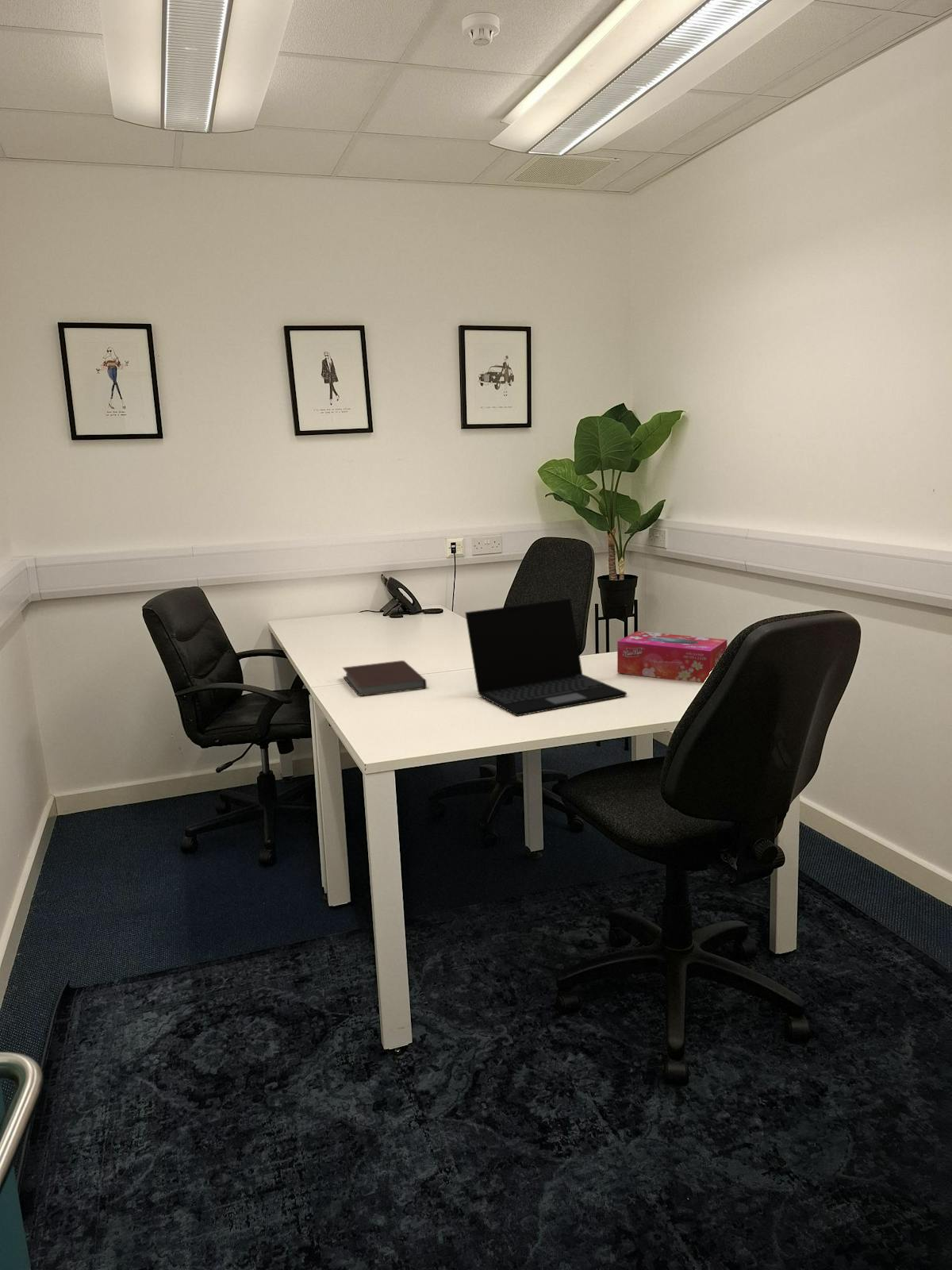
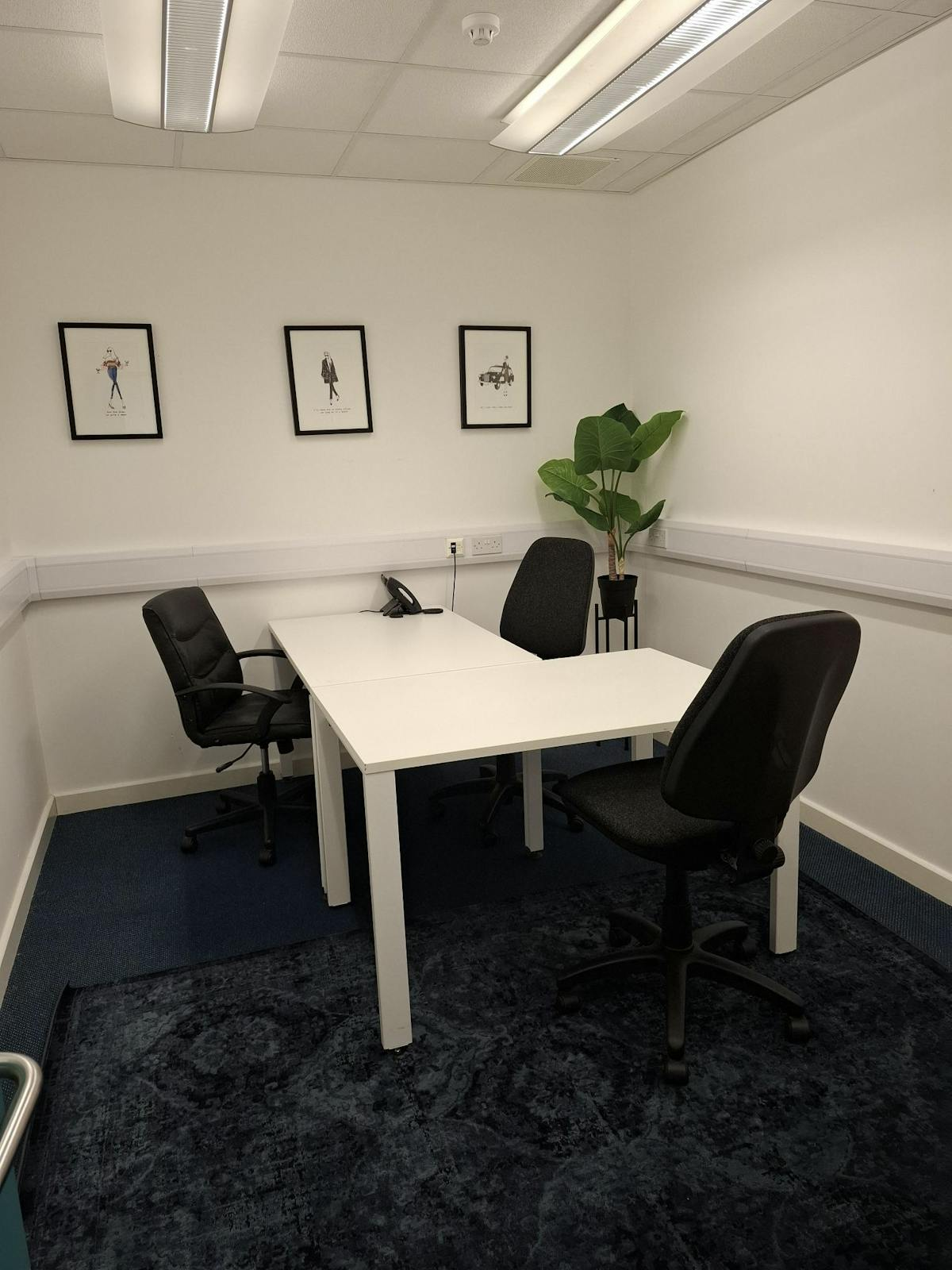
- tissue box [616,630,728,683]
- laptop [464,598,628,717]
- notebook [342,660,428,697]
